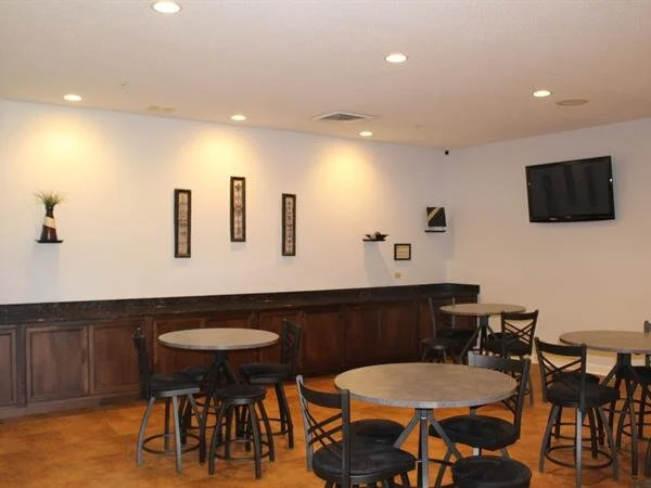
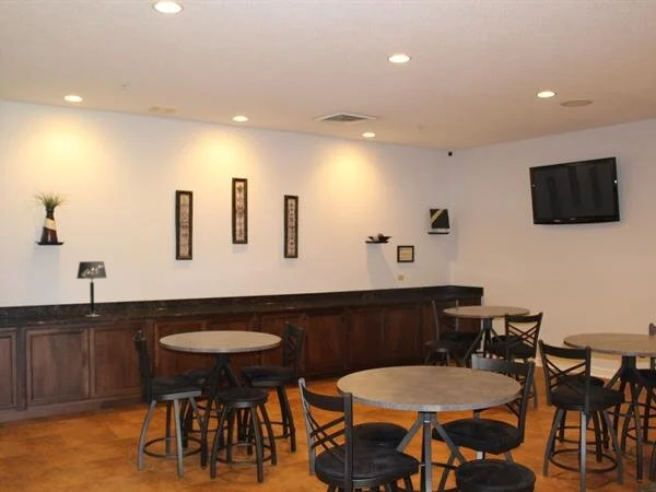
+ table lamp [75,260,108,317]
